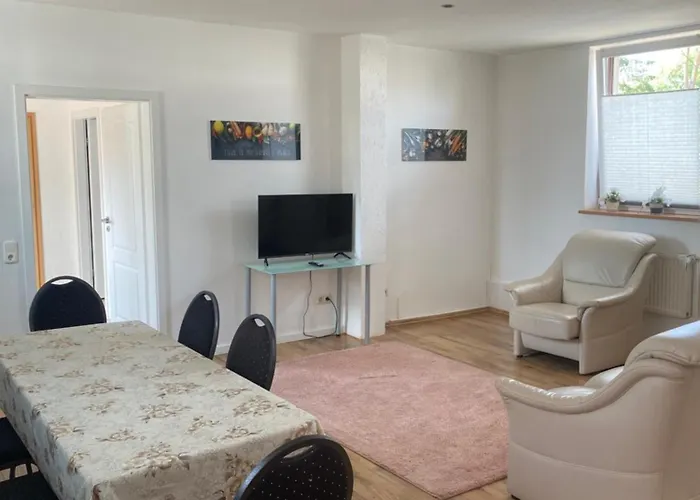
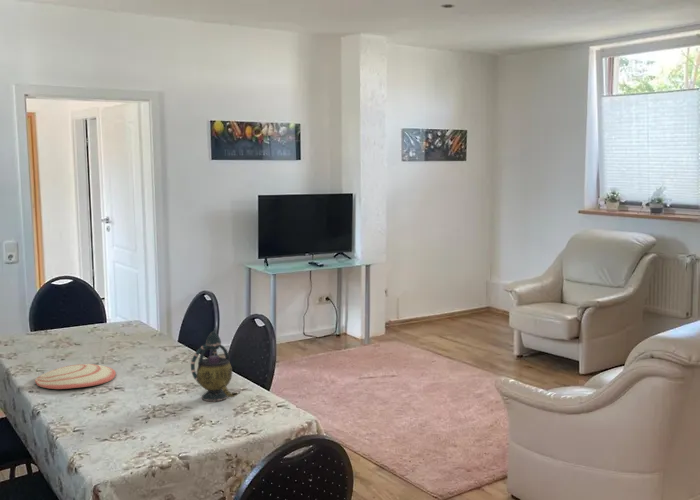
+ plate [34,363,117,390]
+ teapot [190,329,239,402]
